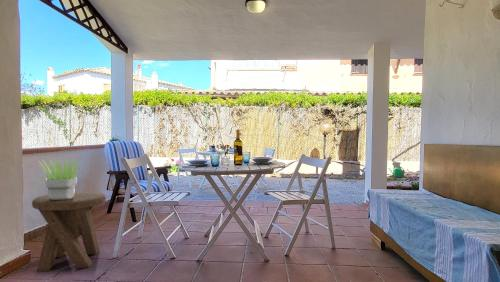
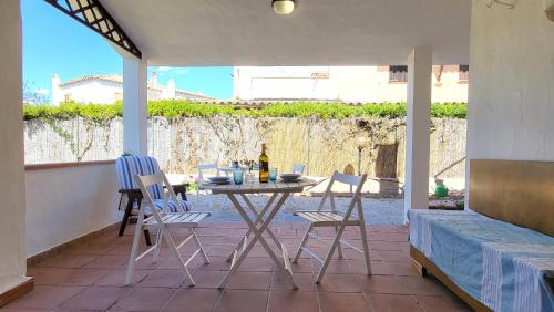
- potted plant [39,158,82,200]
- music stool [31,191,107,272]
